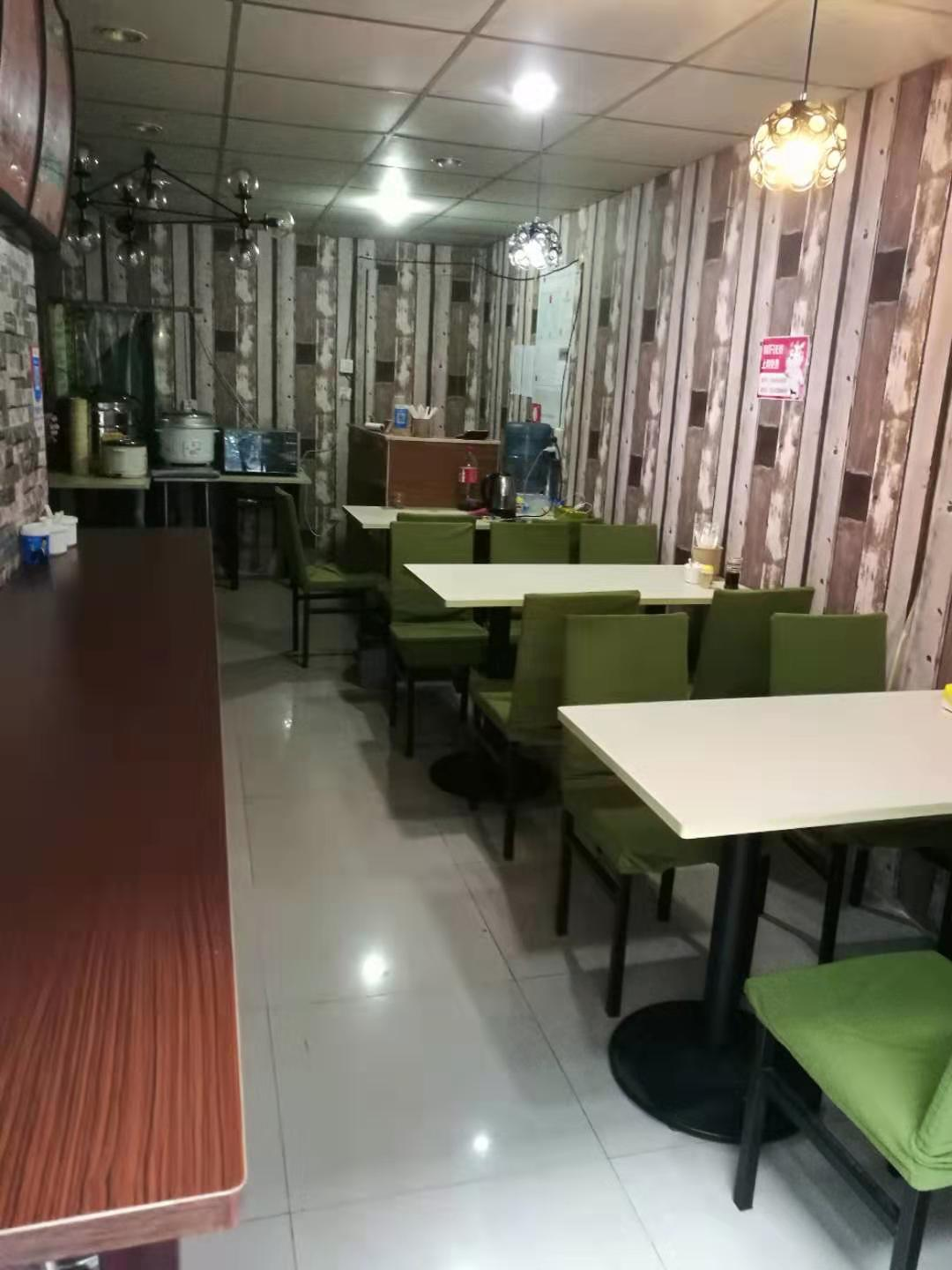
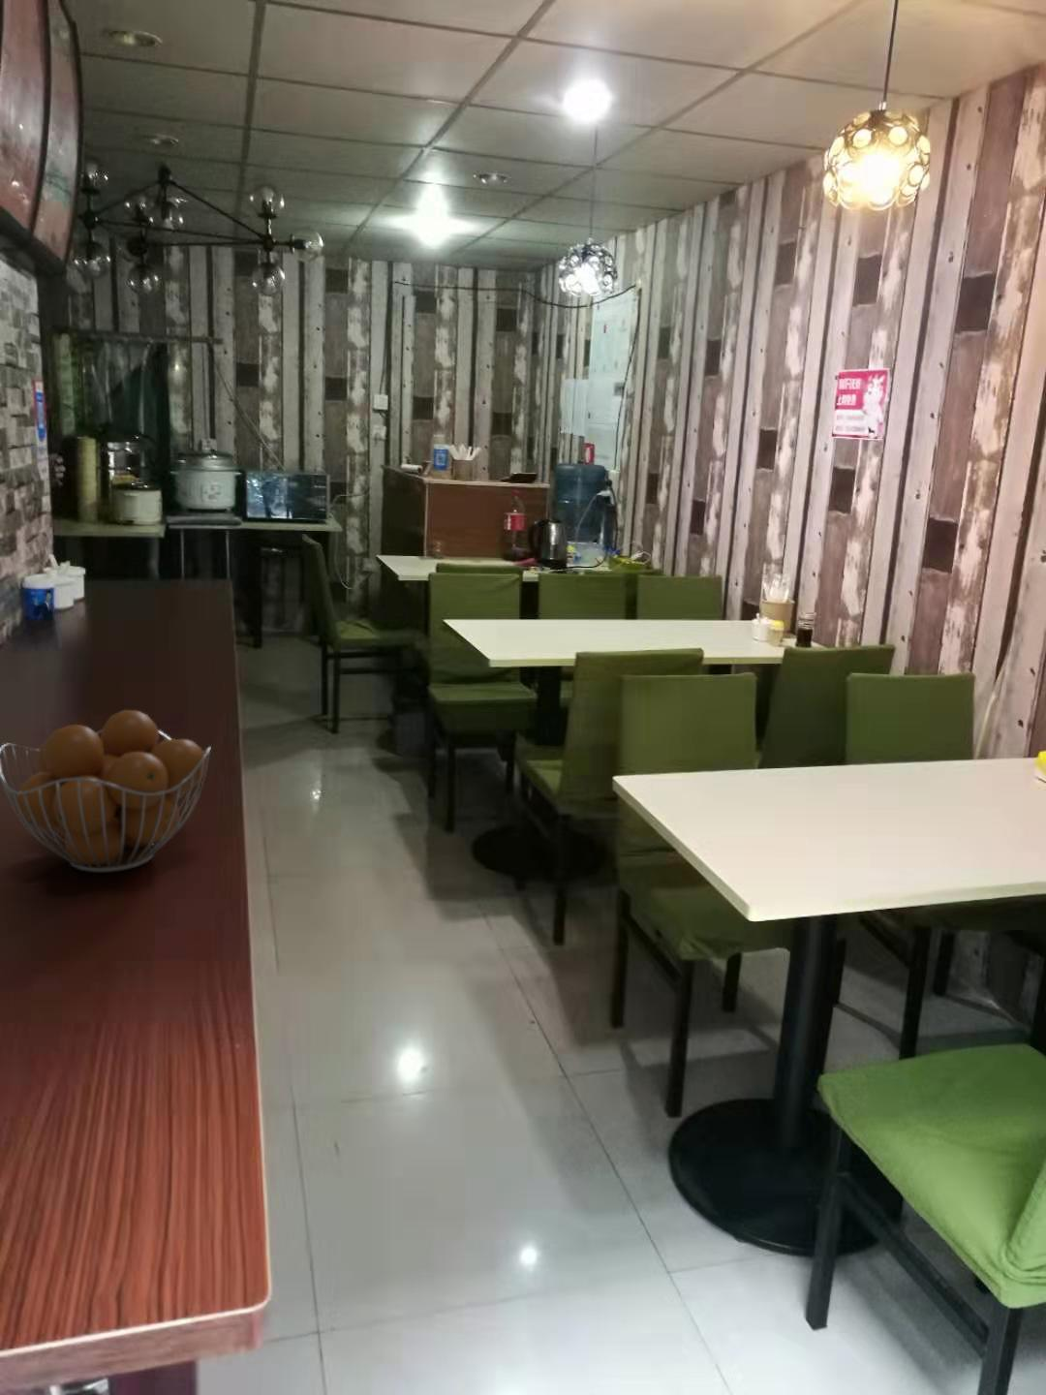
+ fruit basket [0,710,212,874]
